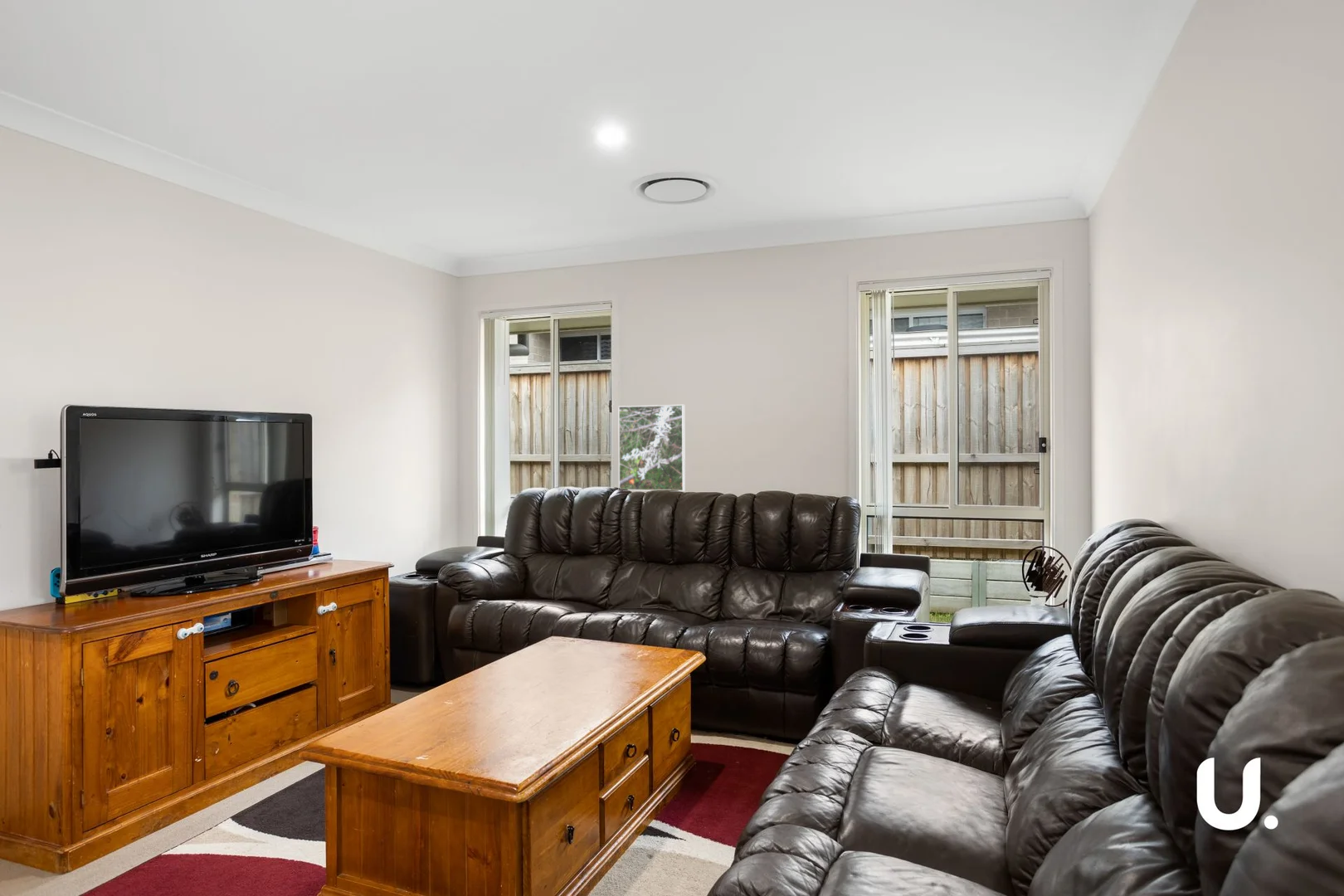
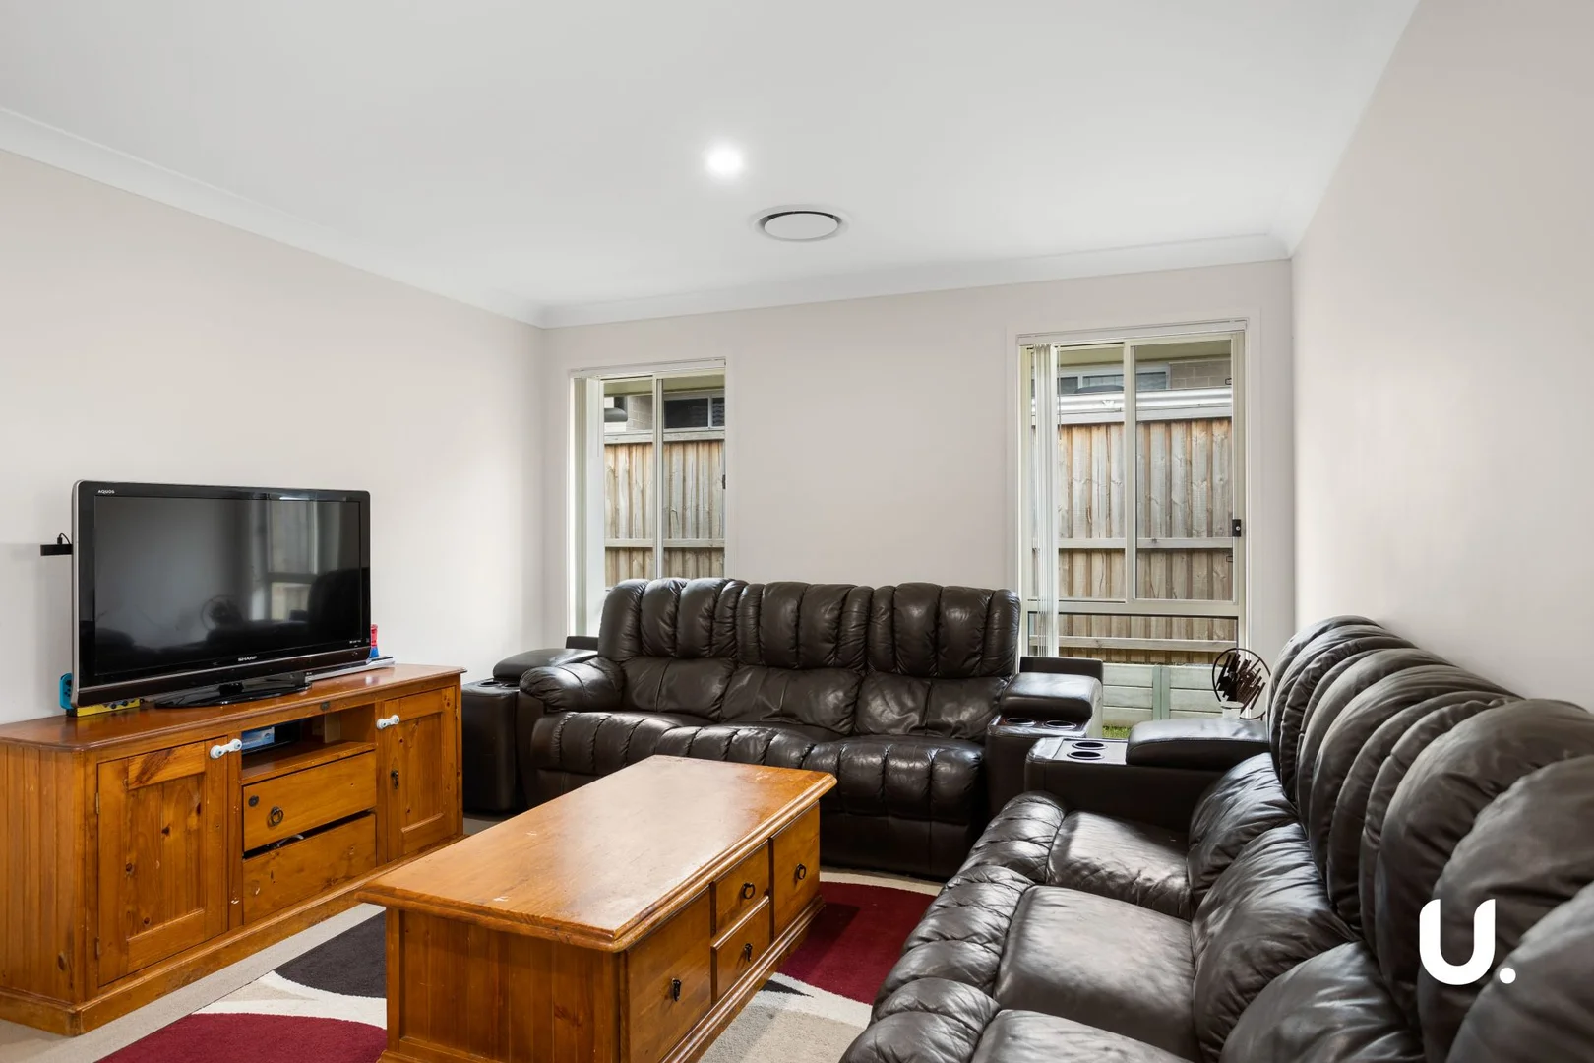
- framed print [617,404,686,492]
